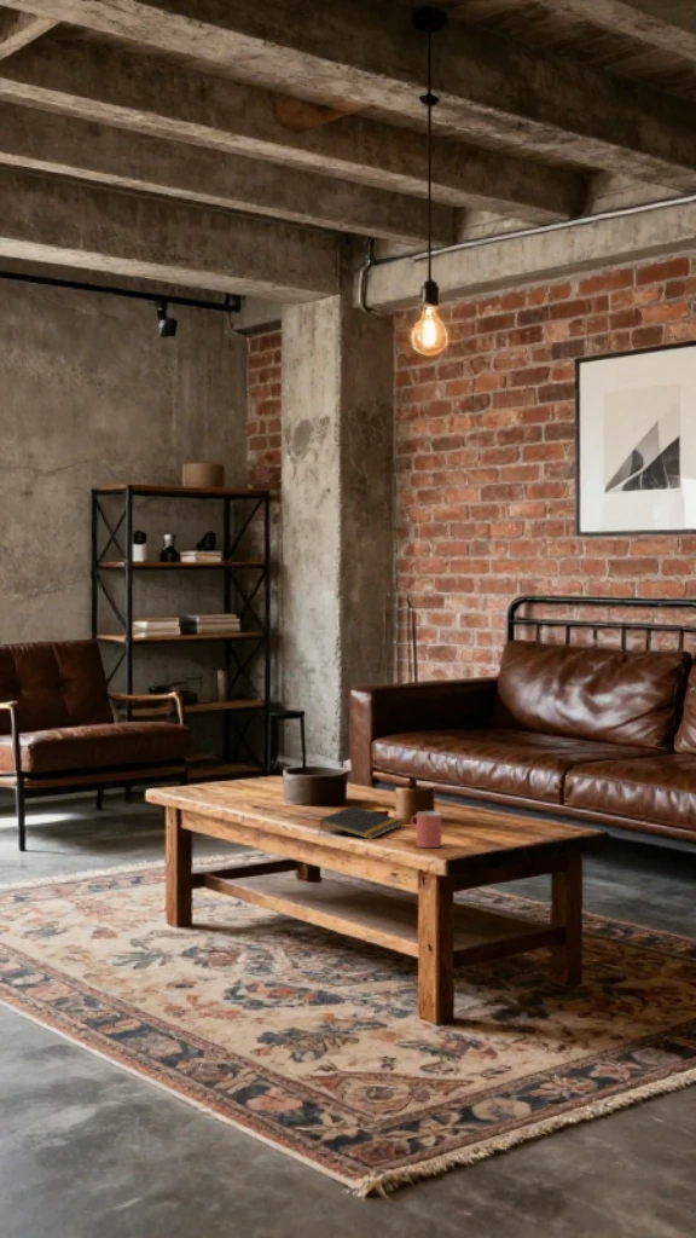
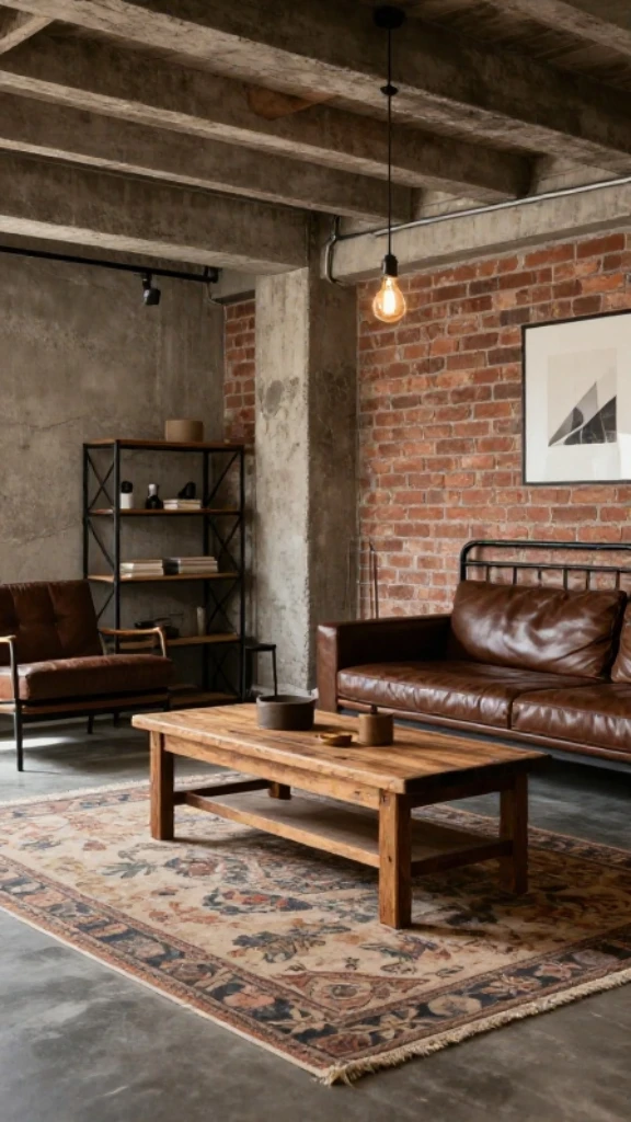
- cup [410,810,442,849]
- notepad [318,804,404,840]
